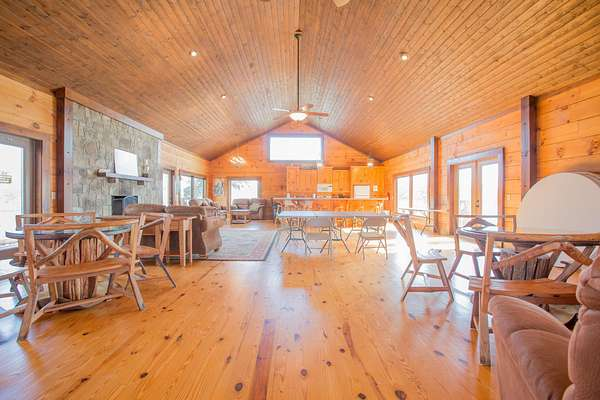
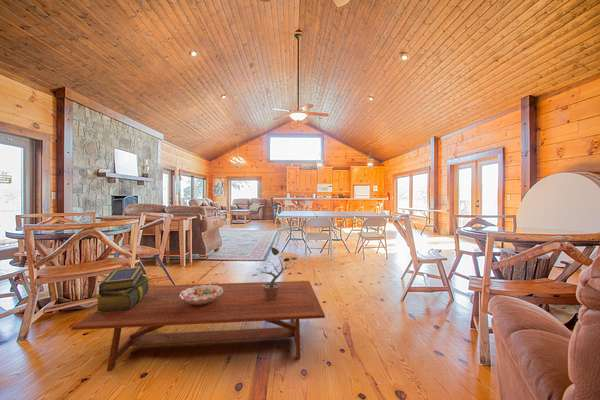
+ stack of books [94,266,151,313]
+ decorative bowl [179,285,223,305]
+ coffee table [70,280,326,372]
+ potted plant [250,246,298,300]
